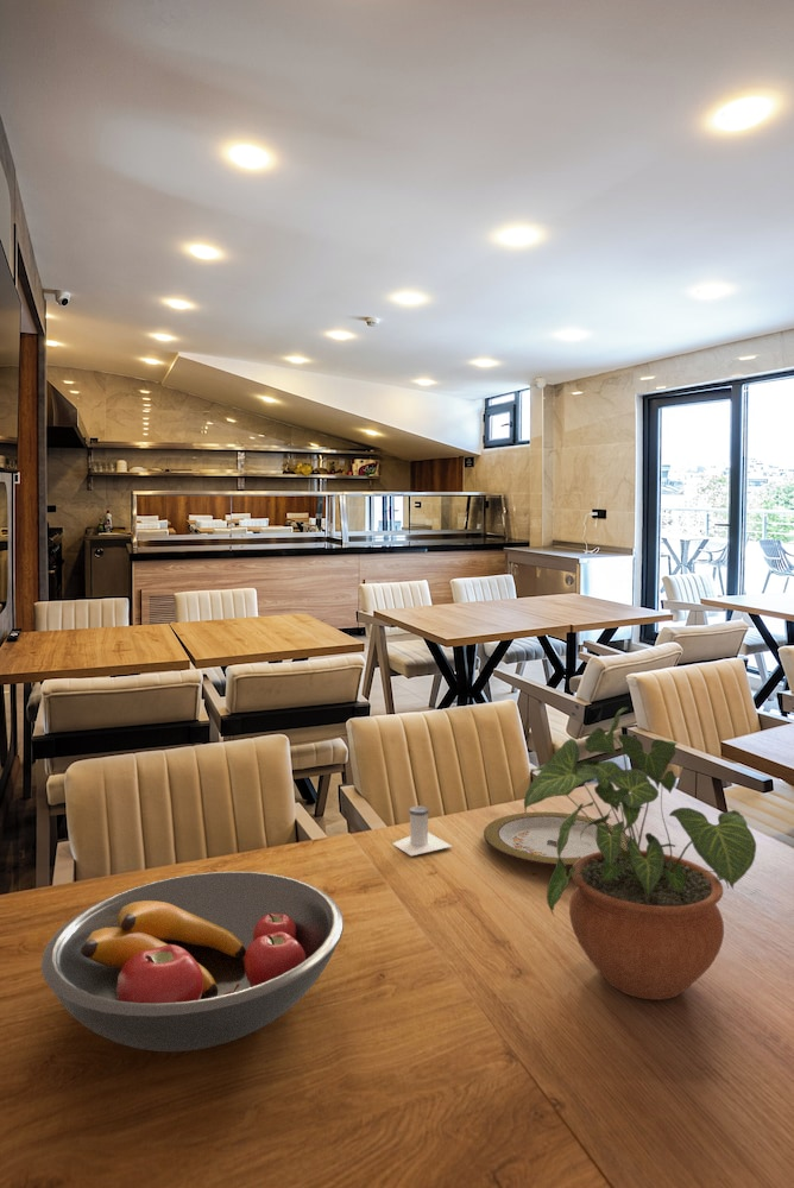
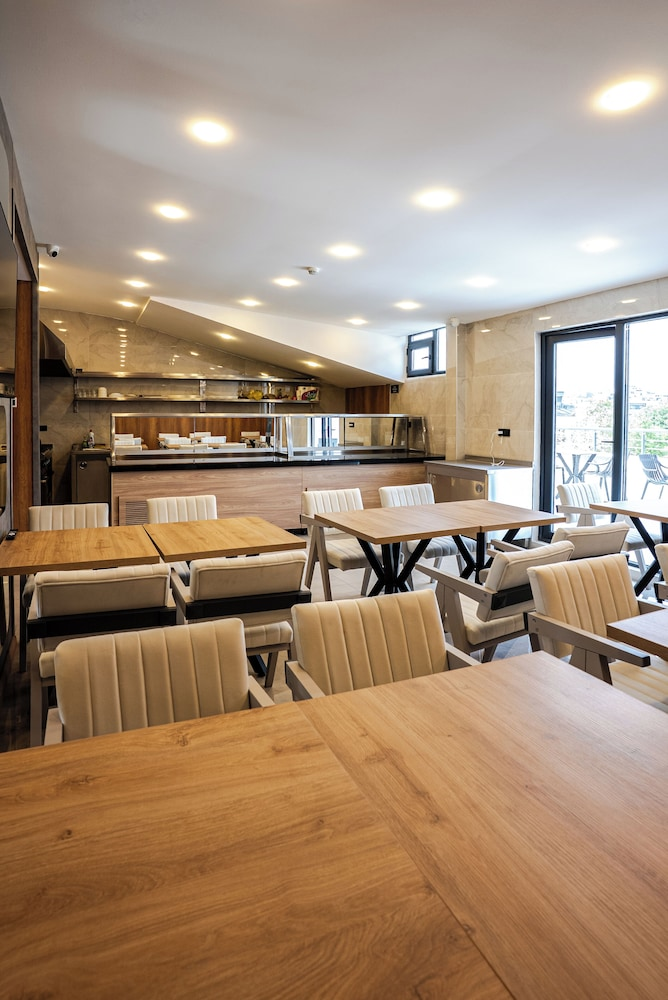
- salt shaker [391,804,453,857]
- potted plant [523,706,757,1000]
- fruit bowl [40,871,345,1053]
- plate [483,810,629,867]
